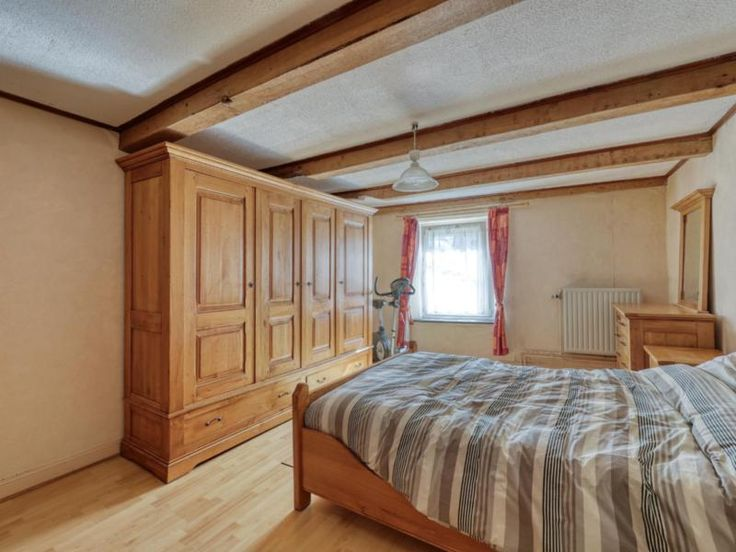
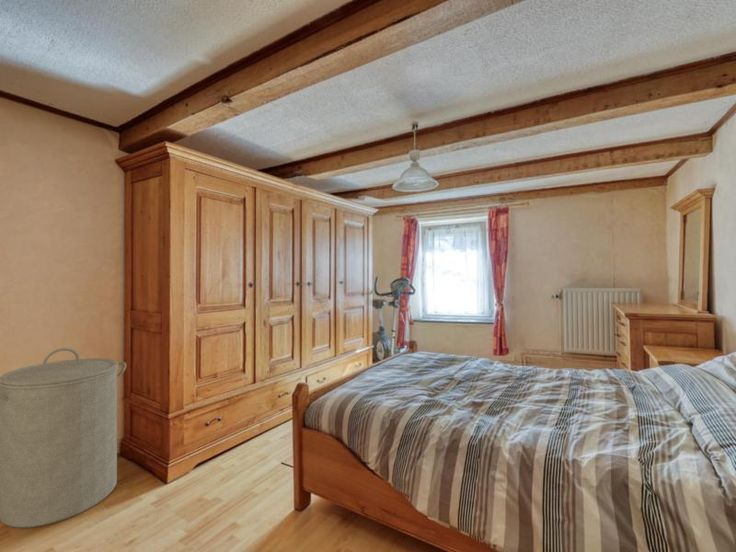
+ laundry hamper [0,347,127,529]
